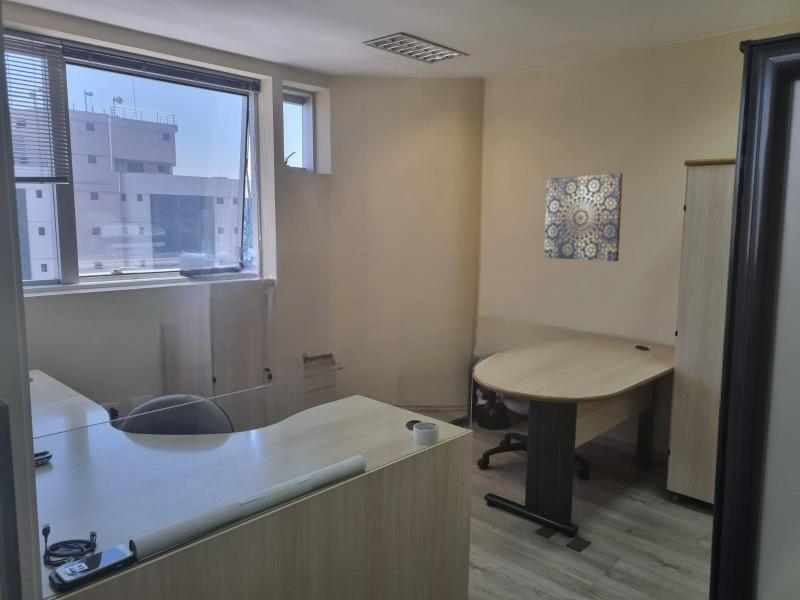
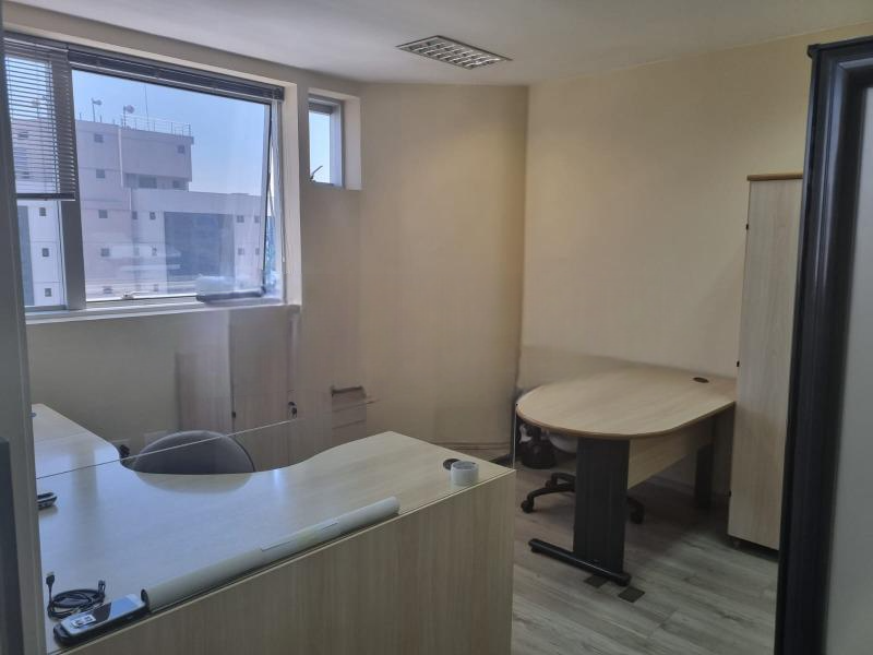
- wall art [543,172,624,262]
